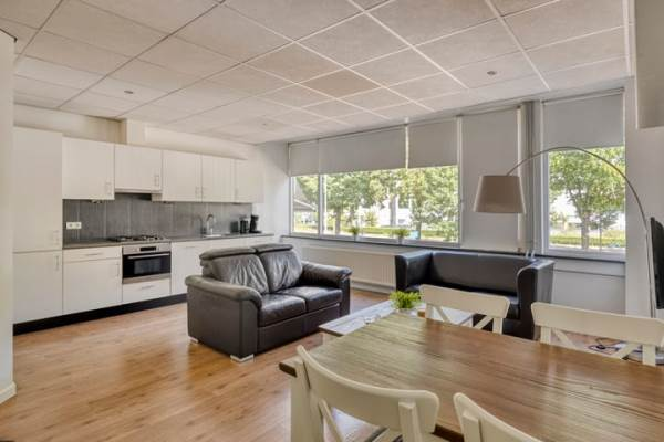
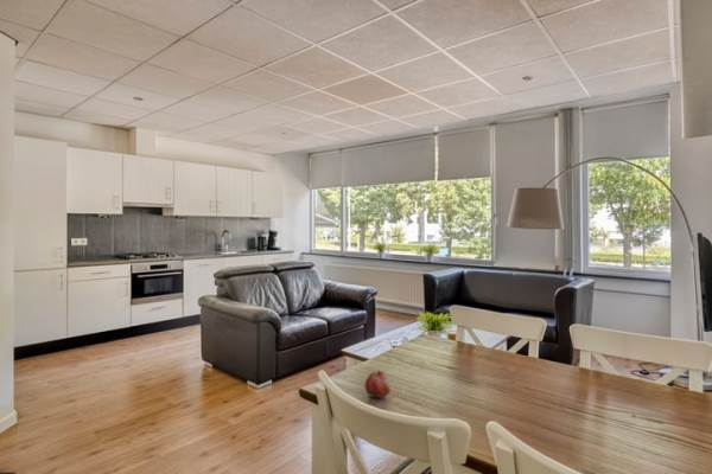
+ fruit [364,367,392,399]
